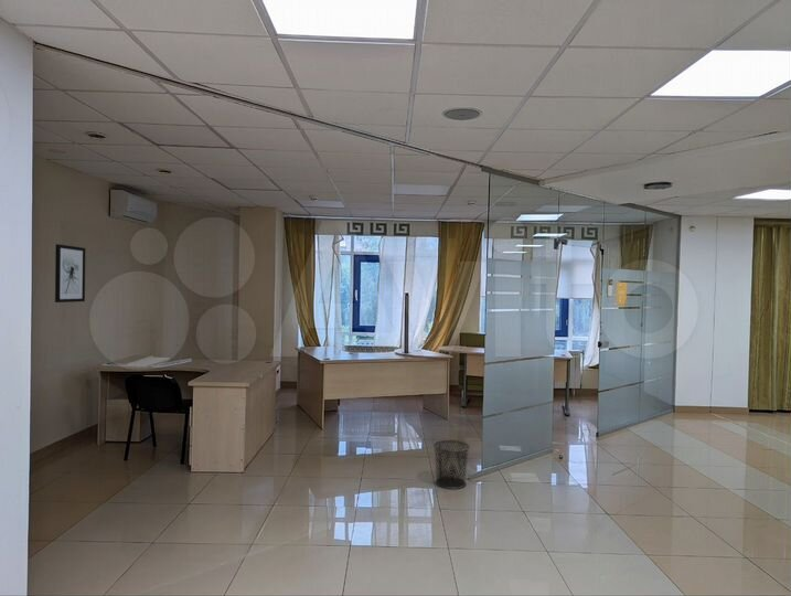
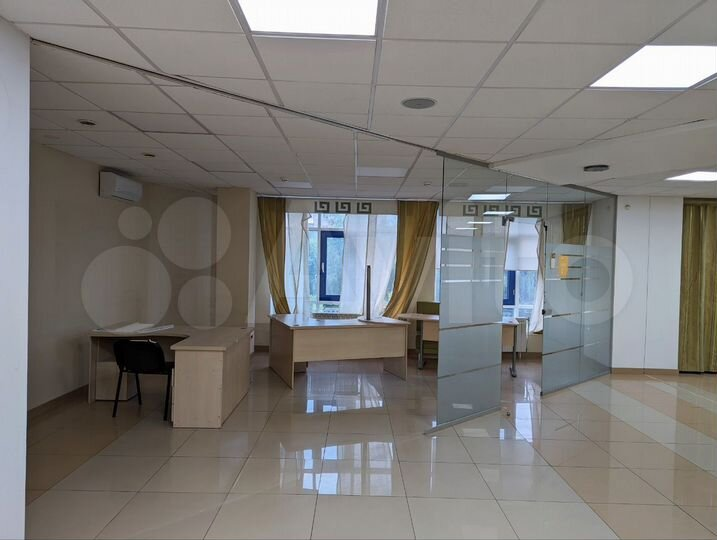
- trash can [432,439,471,490]
- wall art [54,243,86,304]
